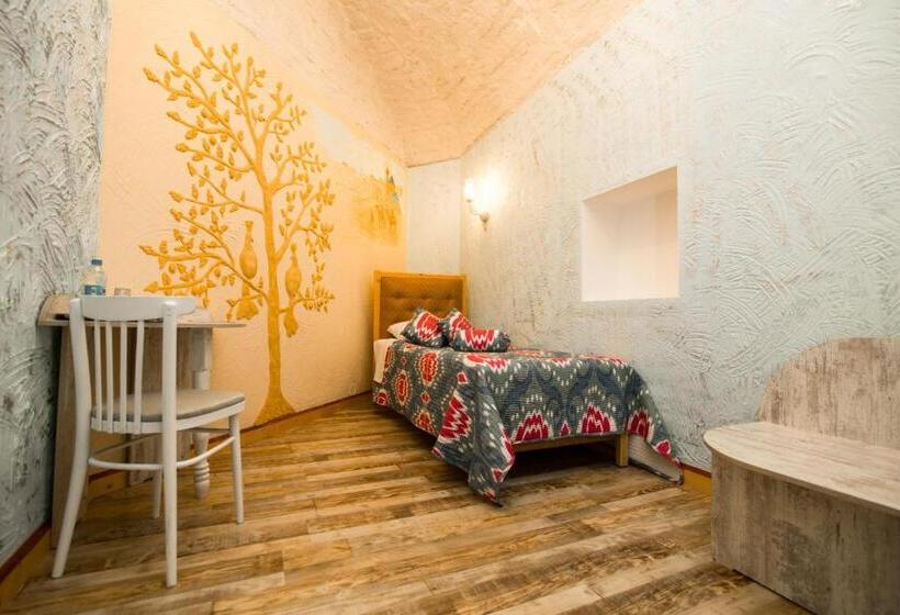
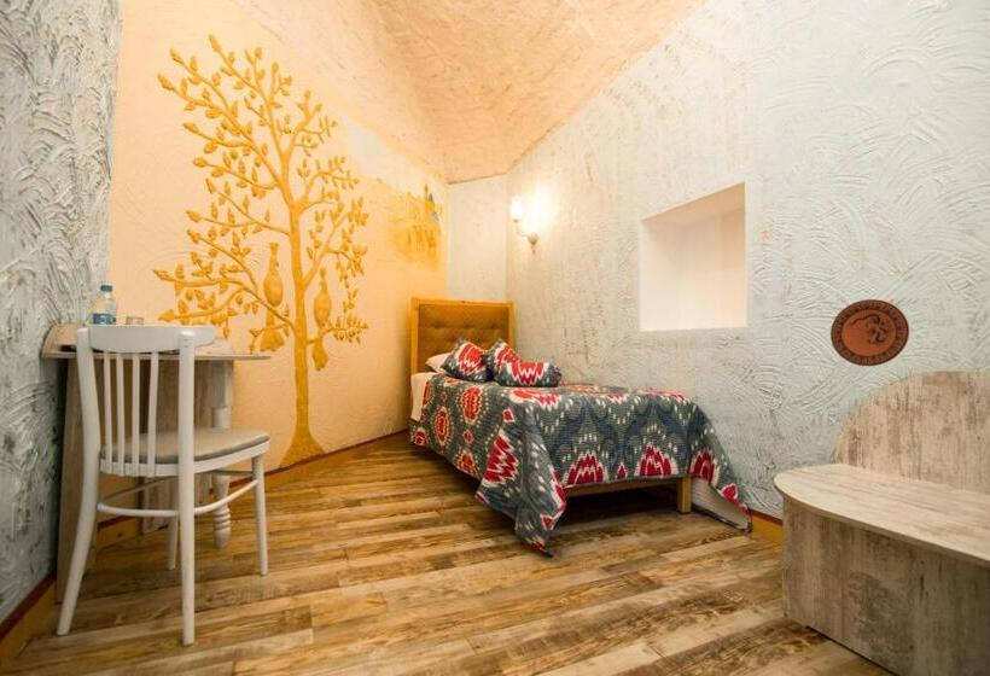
+ decorative plate [829,298,910,367]
